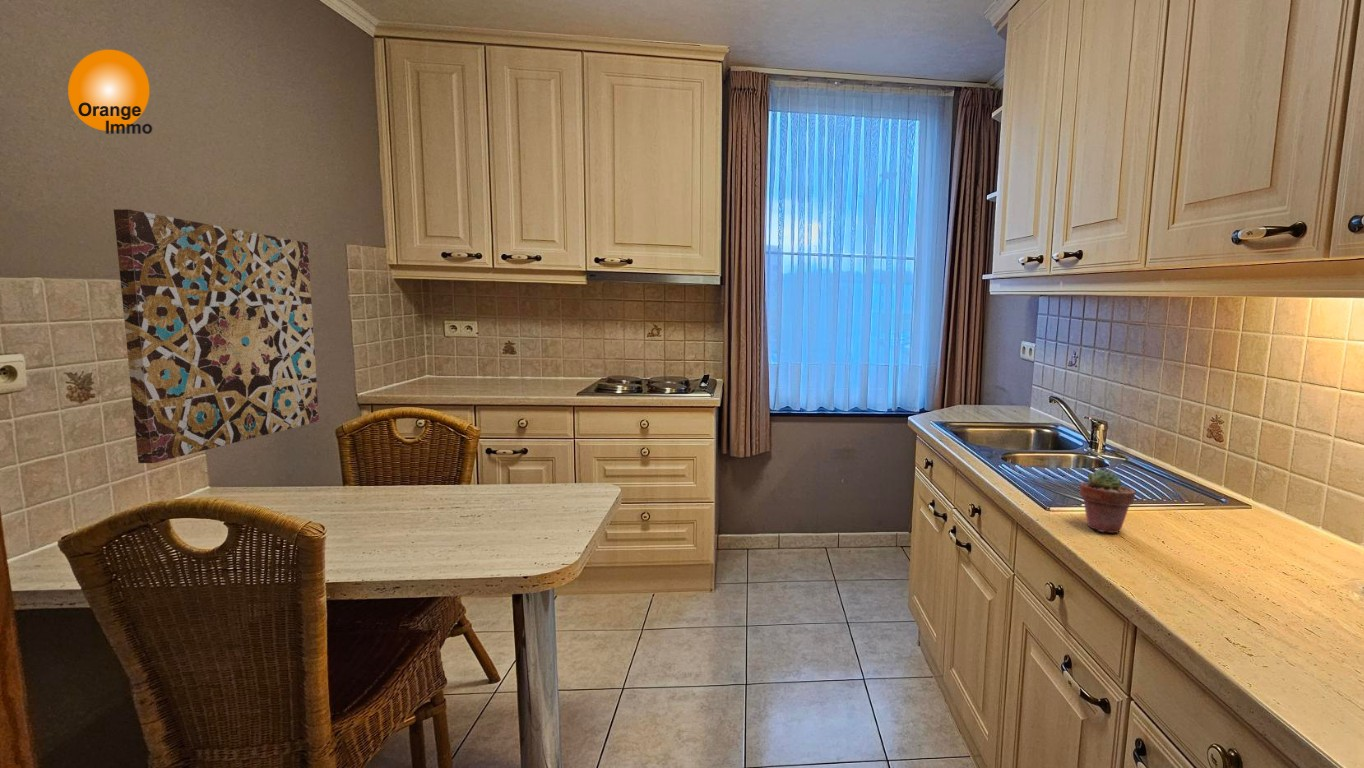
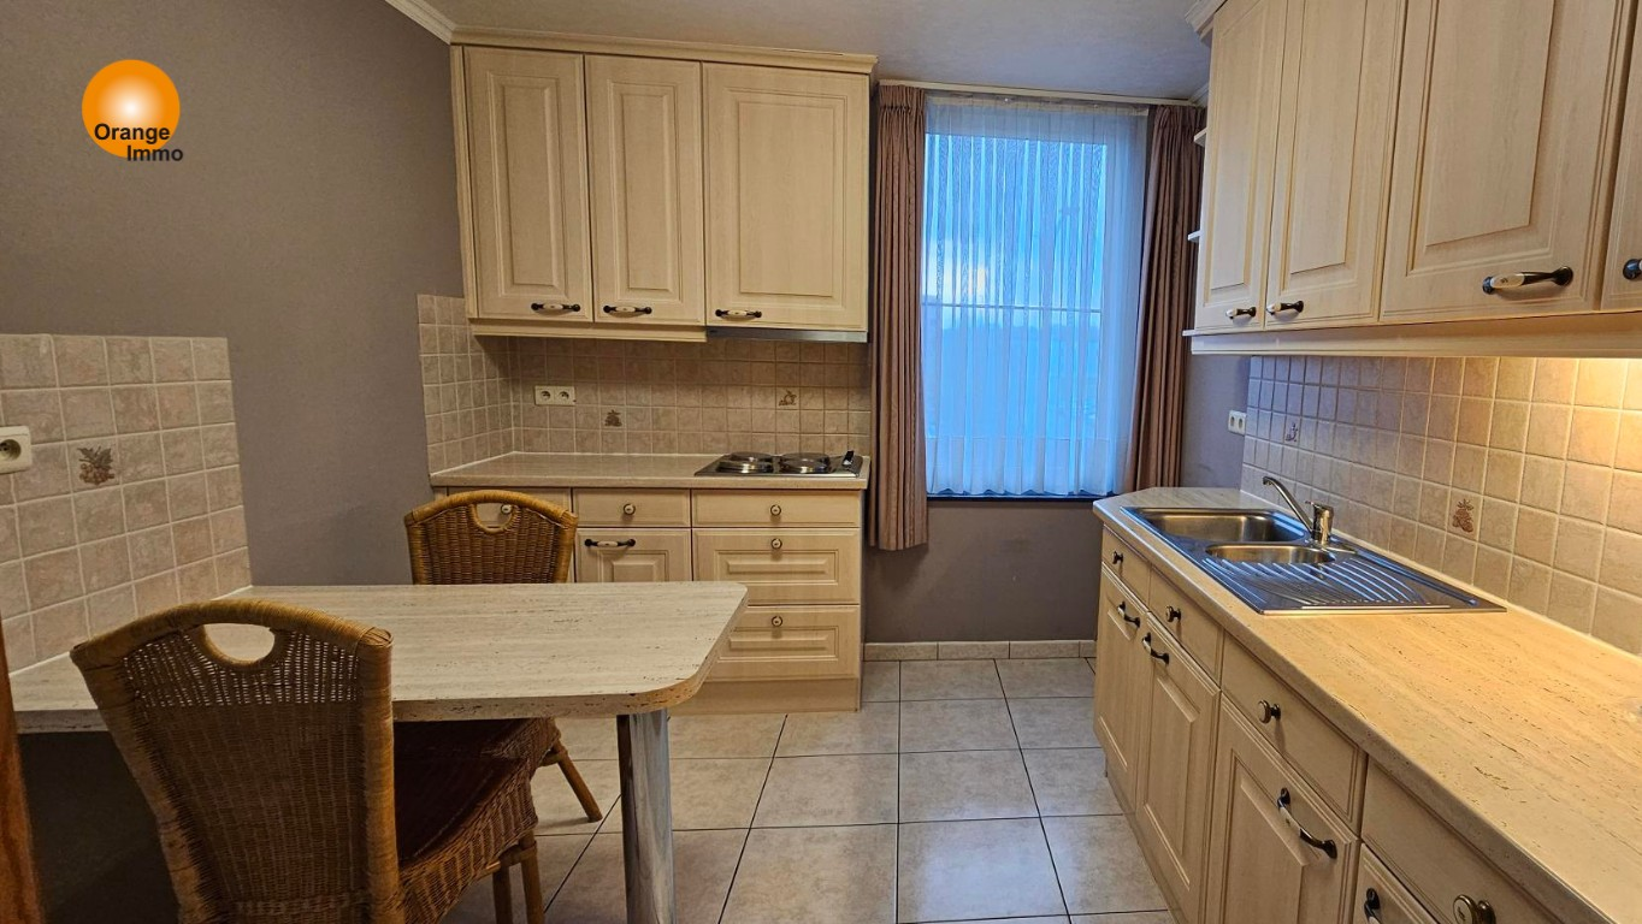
- wall art [113,208,320,464]
- potted succulent [1079,468,1136,534]
